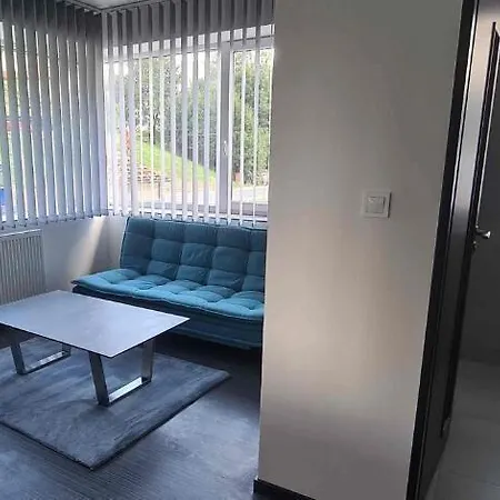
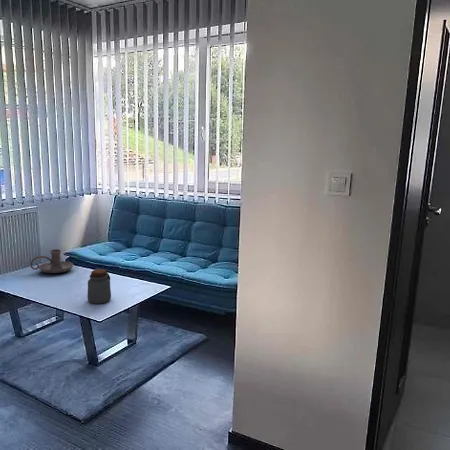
+ candle holder [29,248,74,274]
+ jar [86,268,112,305]
